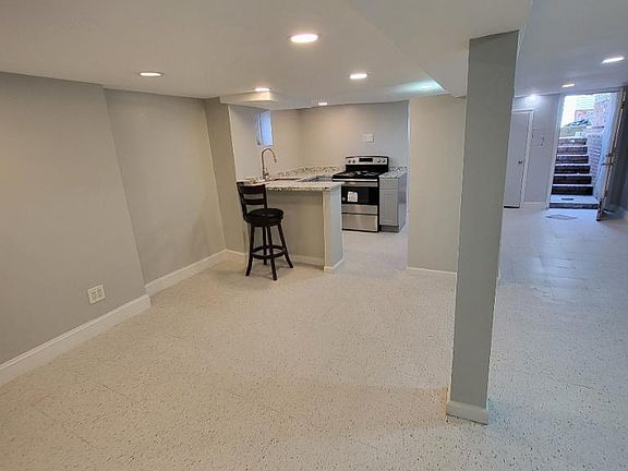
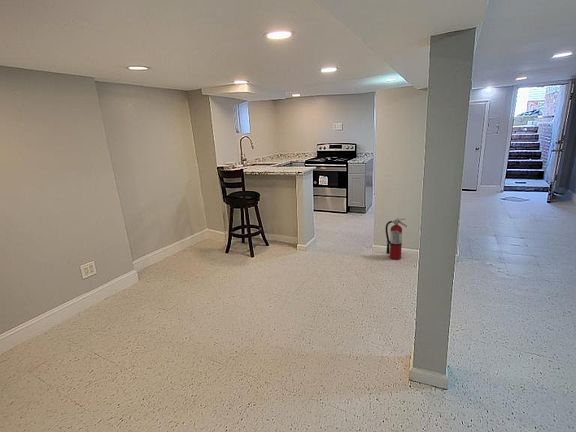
+ fire extinguisher [385,217,408,261]
